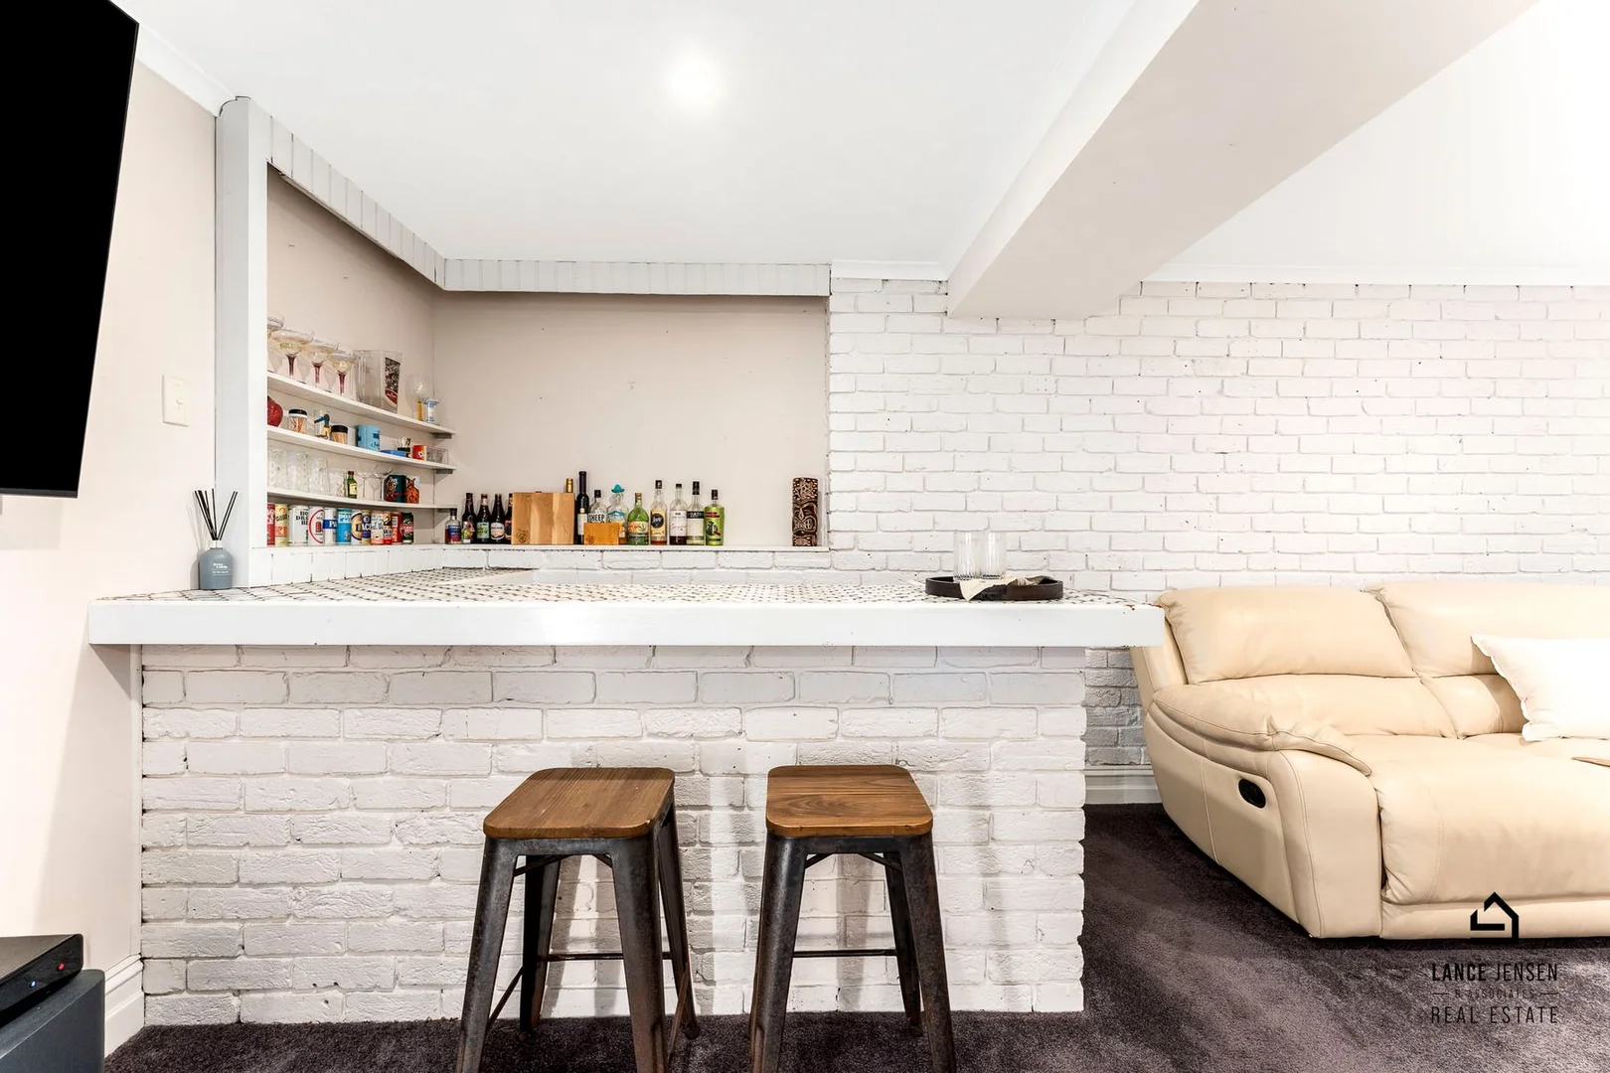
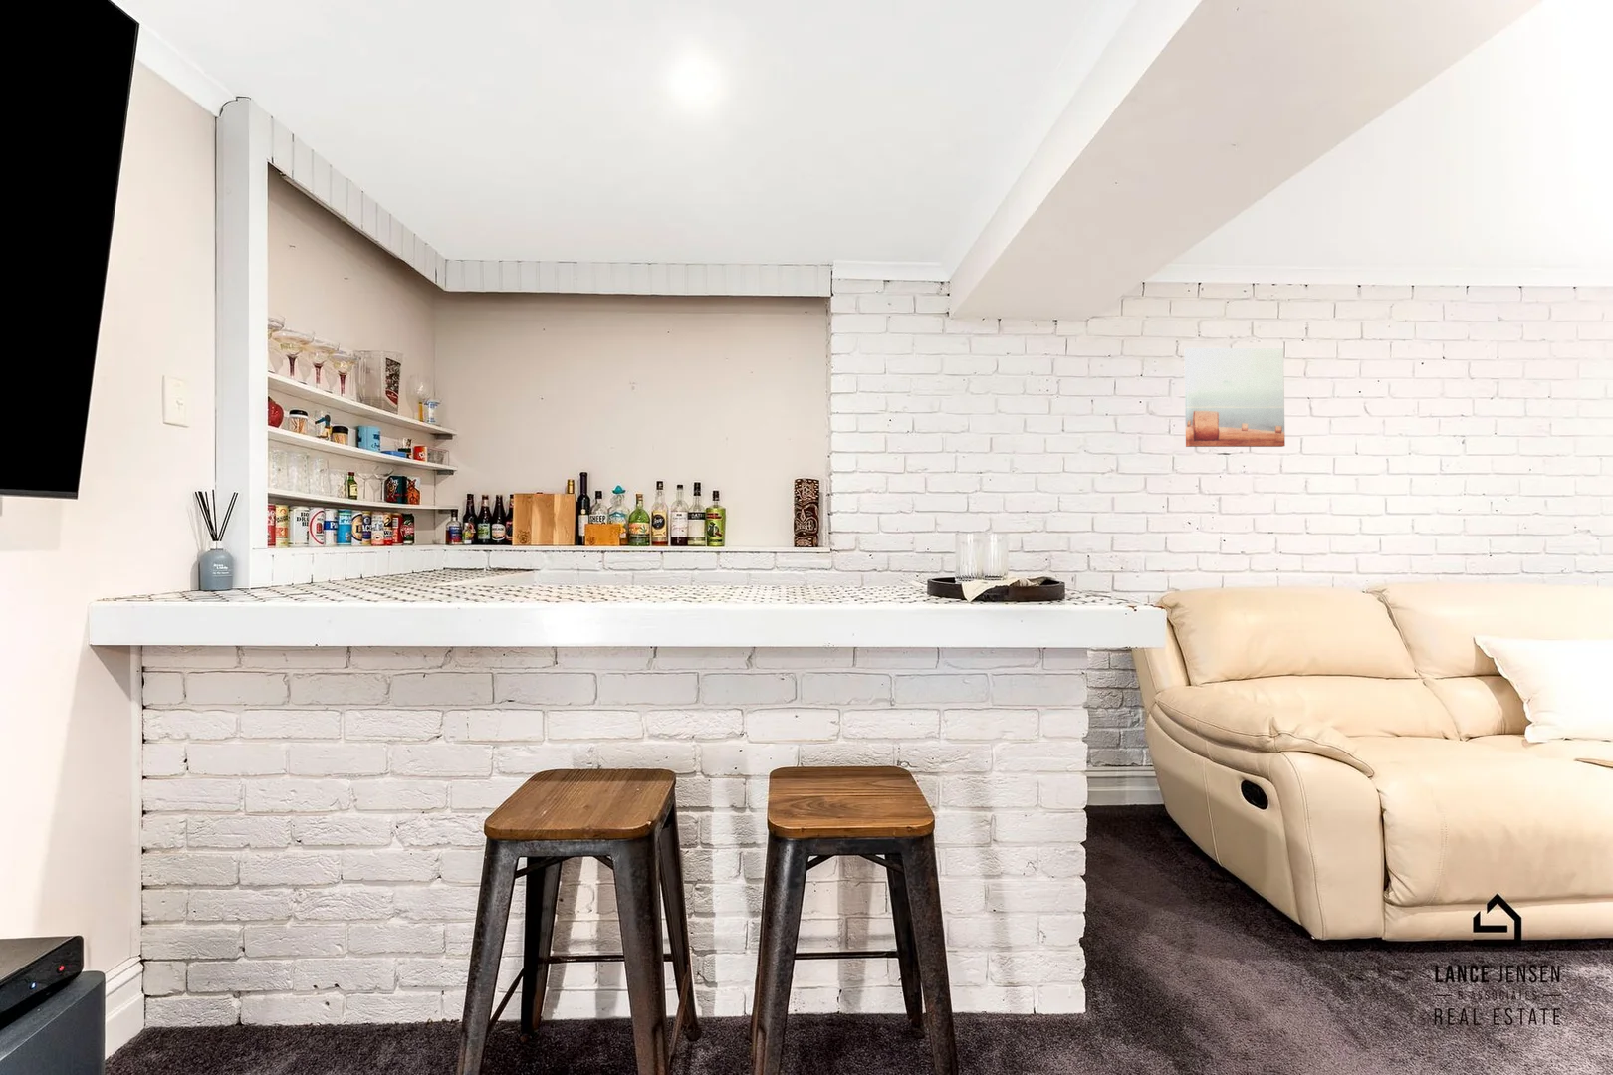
+ wall art [1183,348,1287,448]
